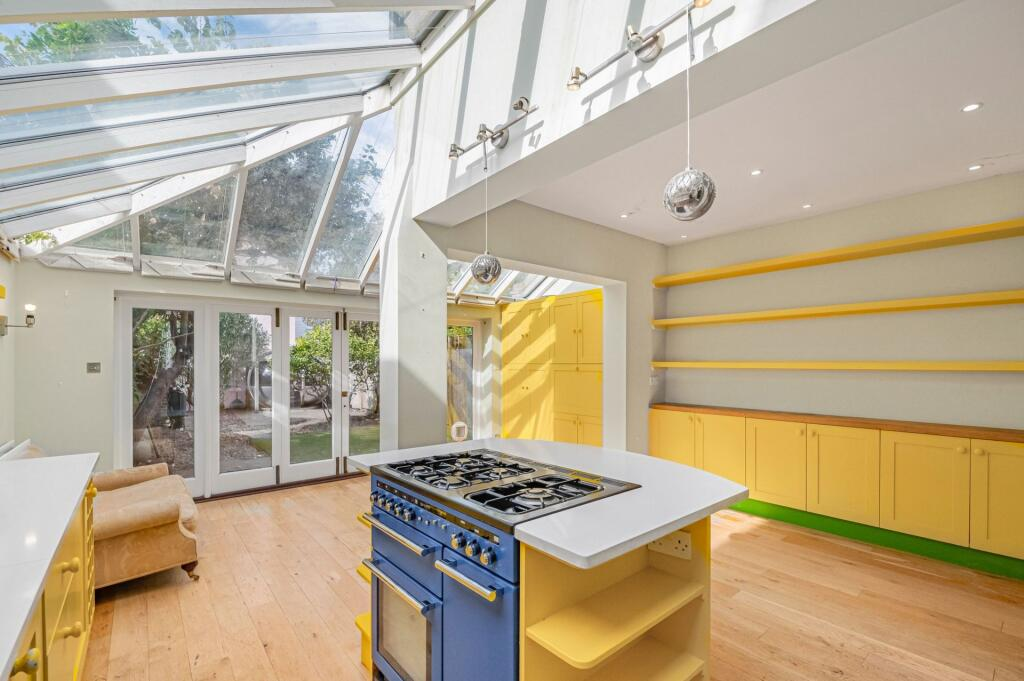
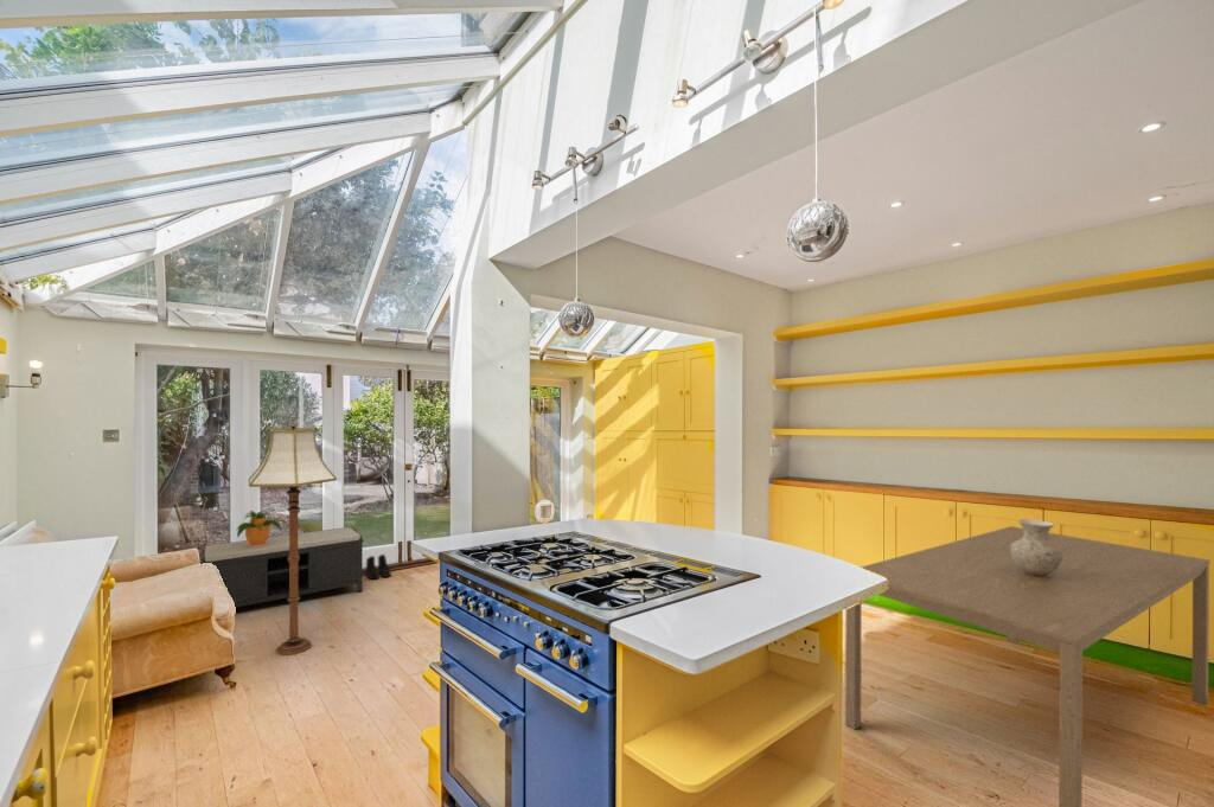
+ boots [365,553,392,581]
+ bench [199,525,365,608]
+ potted plant [235,510,282,546]
+ floor lamp [248,421,338,657]
+ vase [1010,518,1062,576]
+ dining table [844,525,1210,807]
